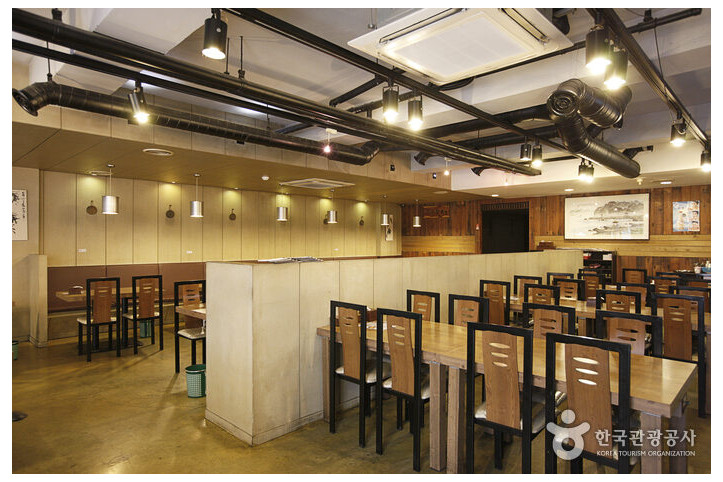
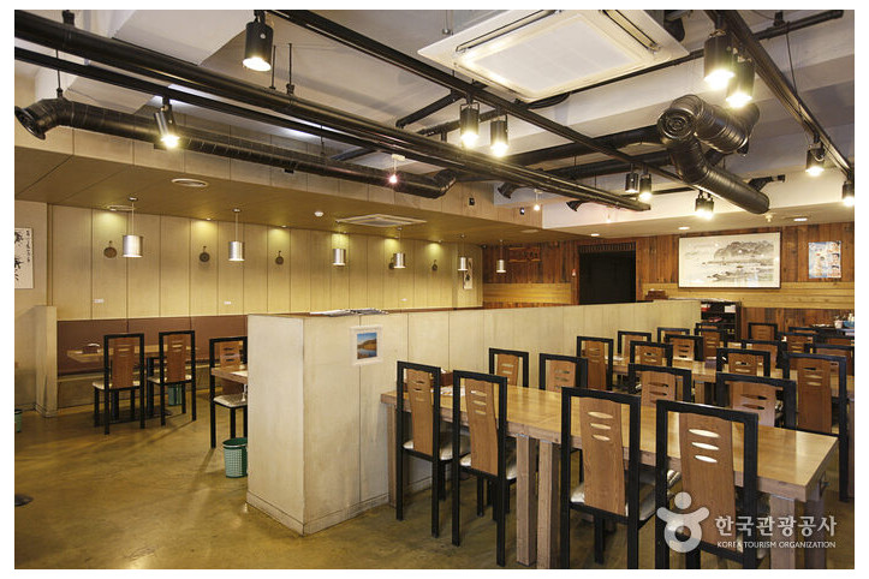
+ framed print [349,323,383,369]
